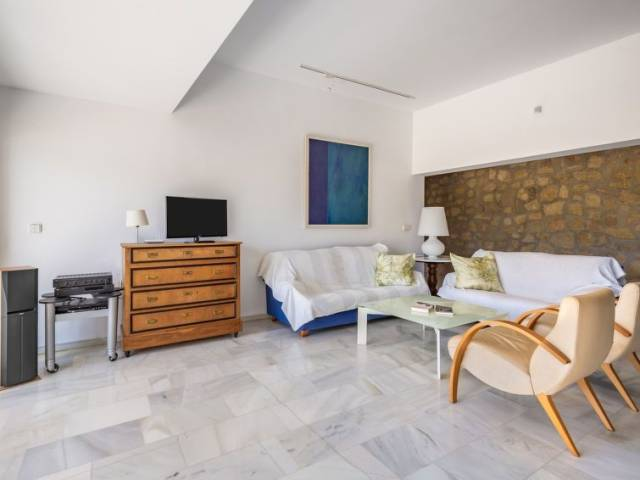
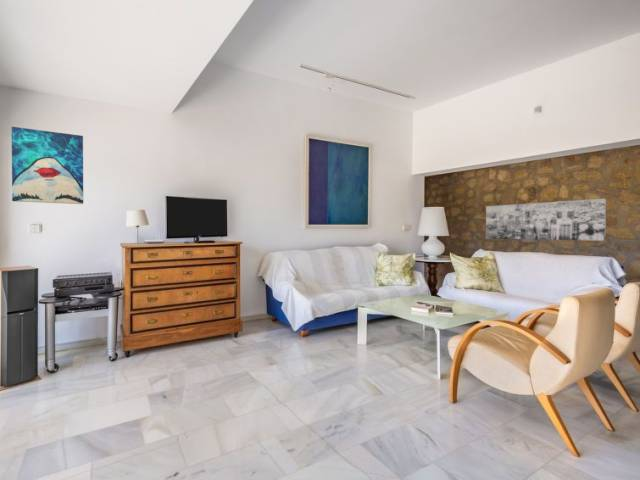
+ wall art [10,126,84,205]
+ wall art [485,198,607,242]
